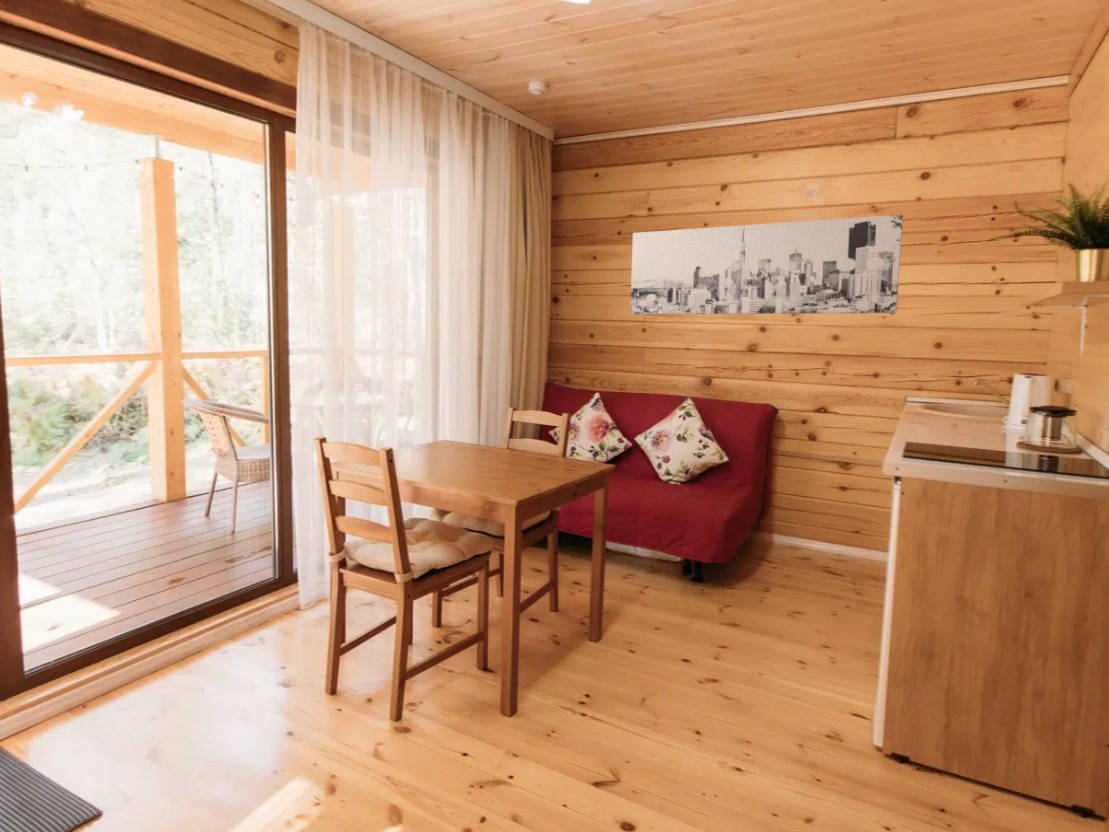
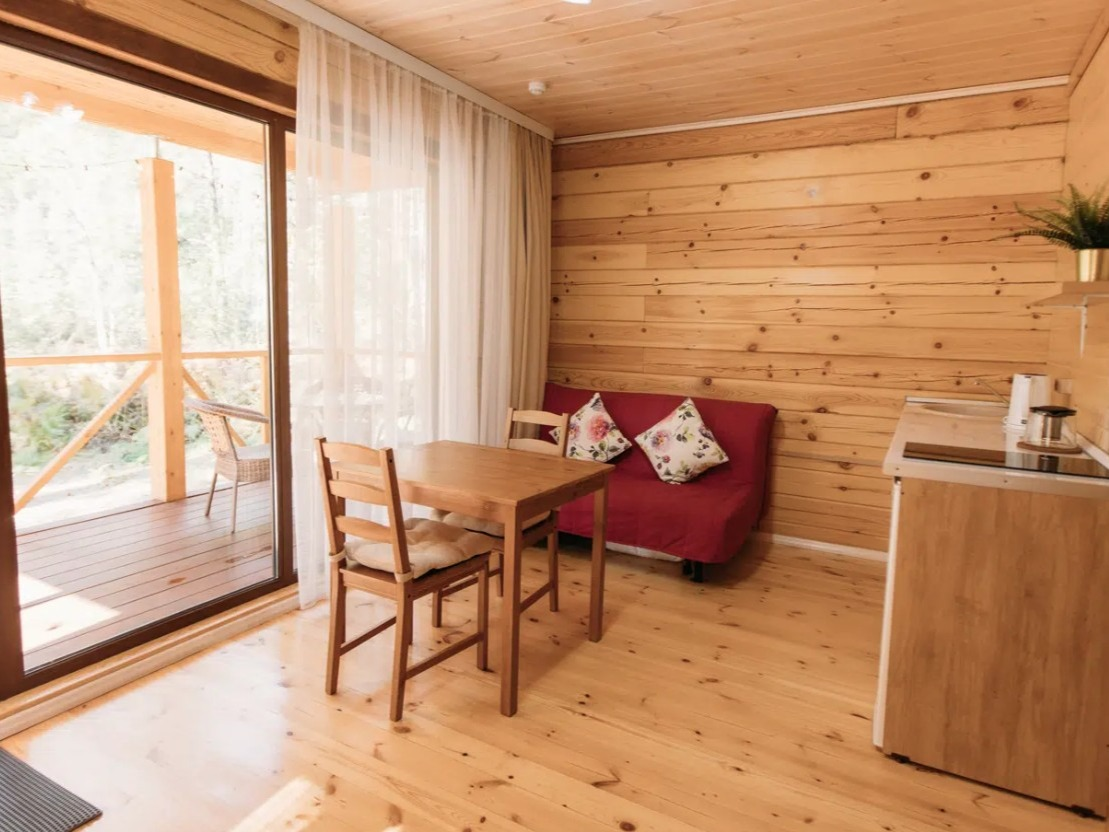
- wall art [629,214,904,316]
